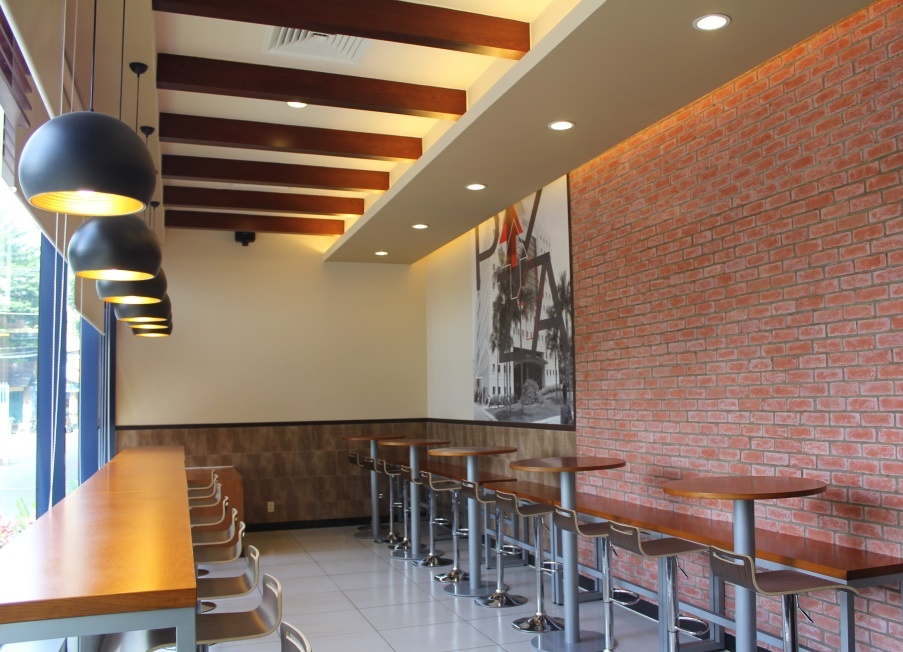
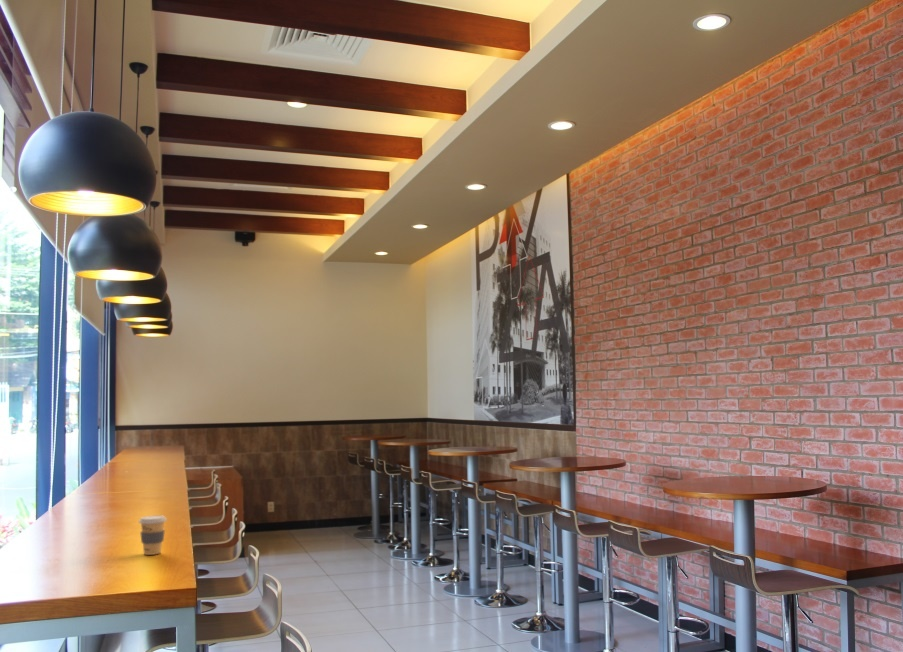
+ coffee cup [138,515,168,556]
